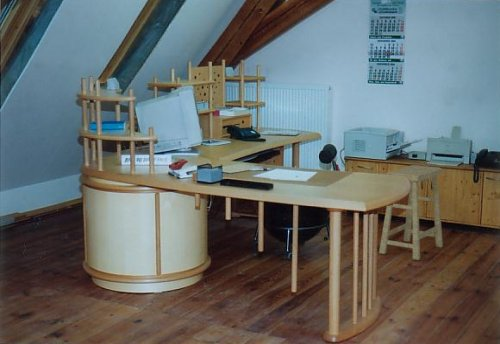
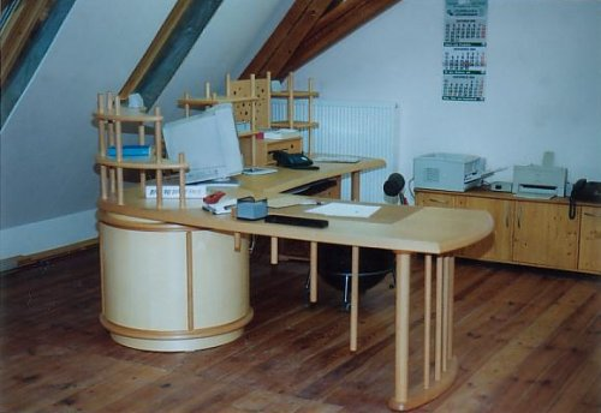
- stool [378,164,444,261]
